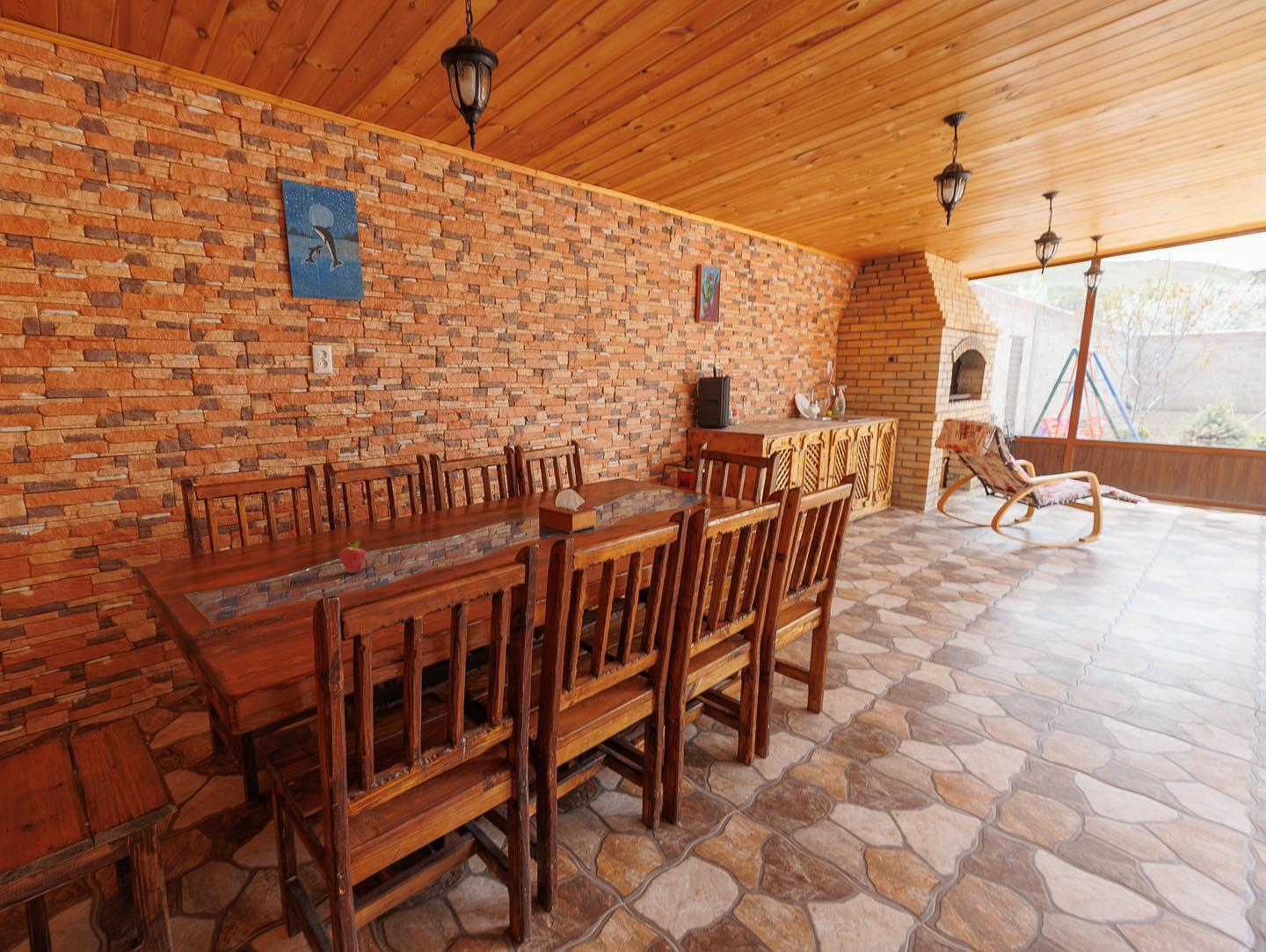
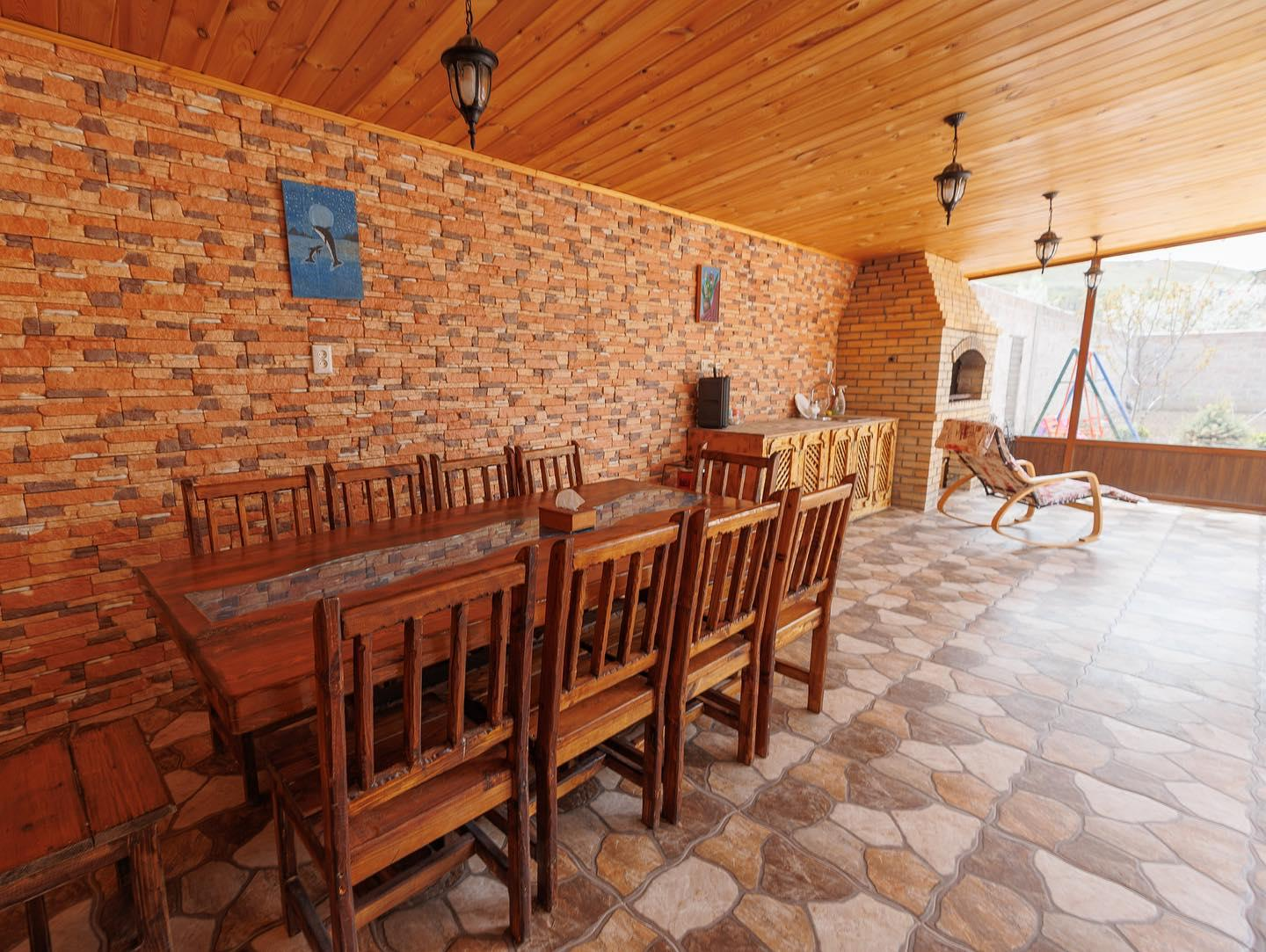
- fruit [338,538,367,574]
